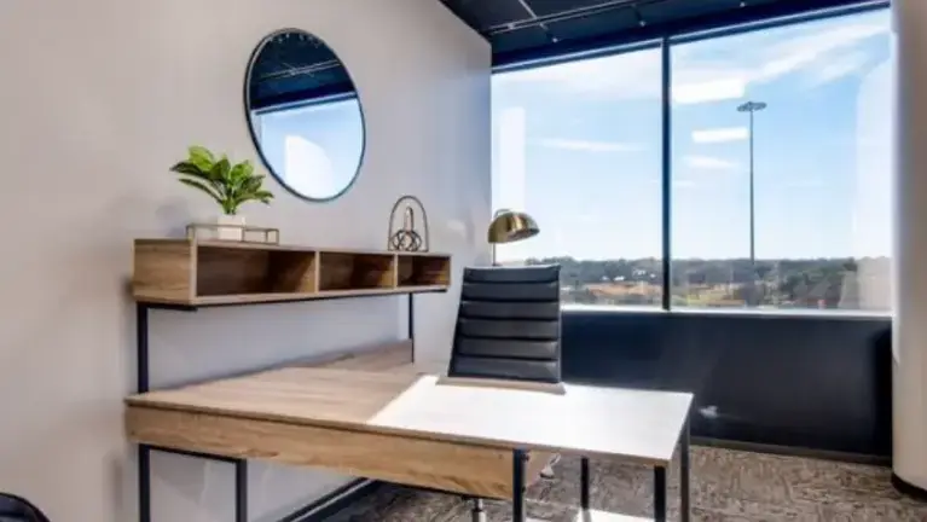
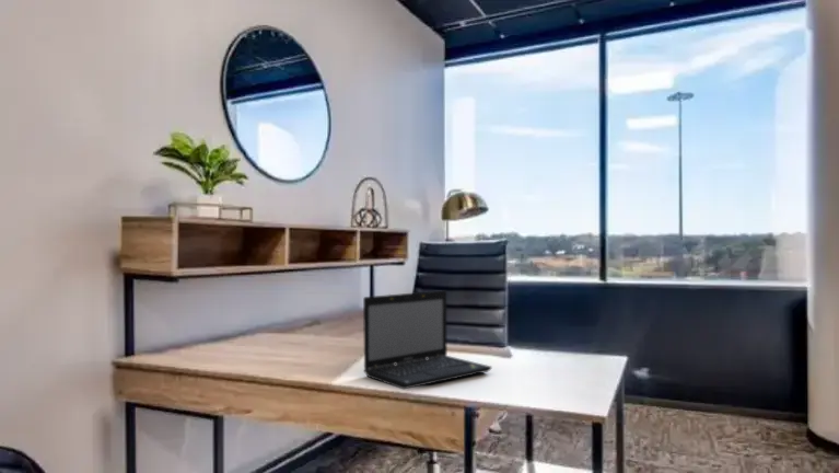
+ laptop [362,289,493,390]
